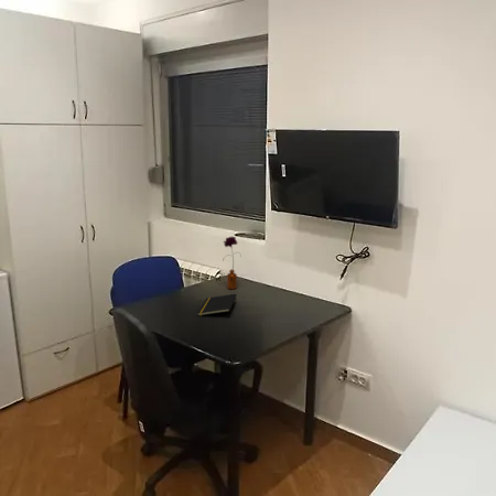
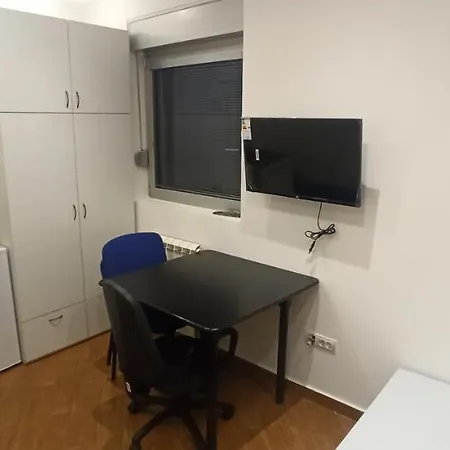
- flower [222,236,242,290]
- notepad [196,293,237,316]
